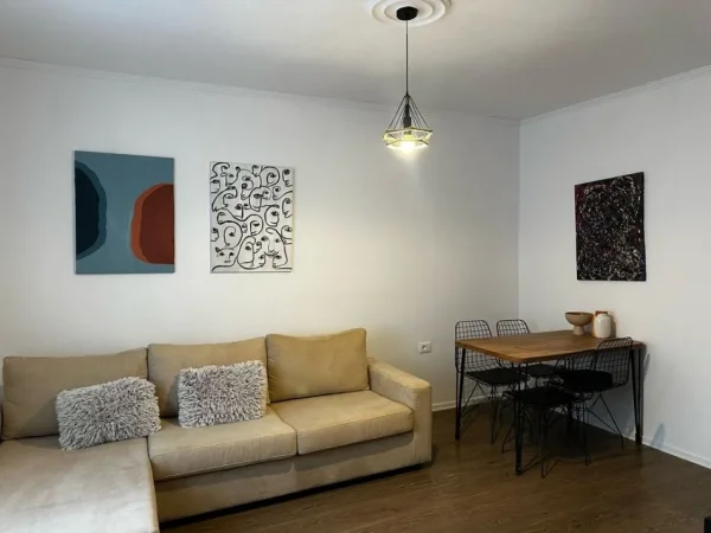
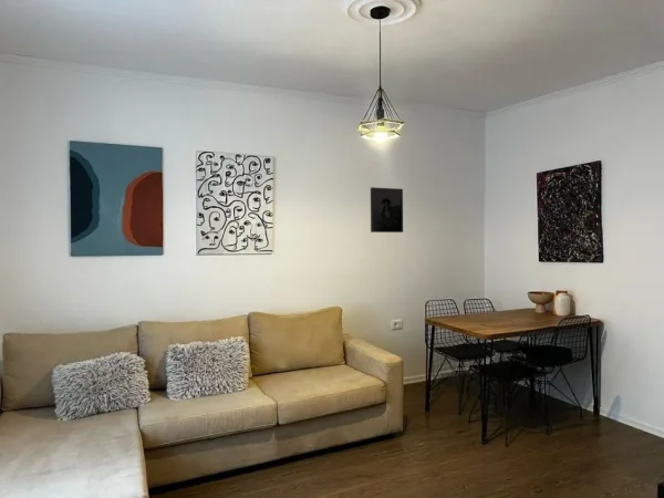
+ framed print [370,186,404,234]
